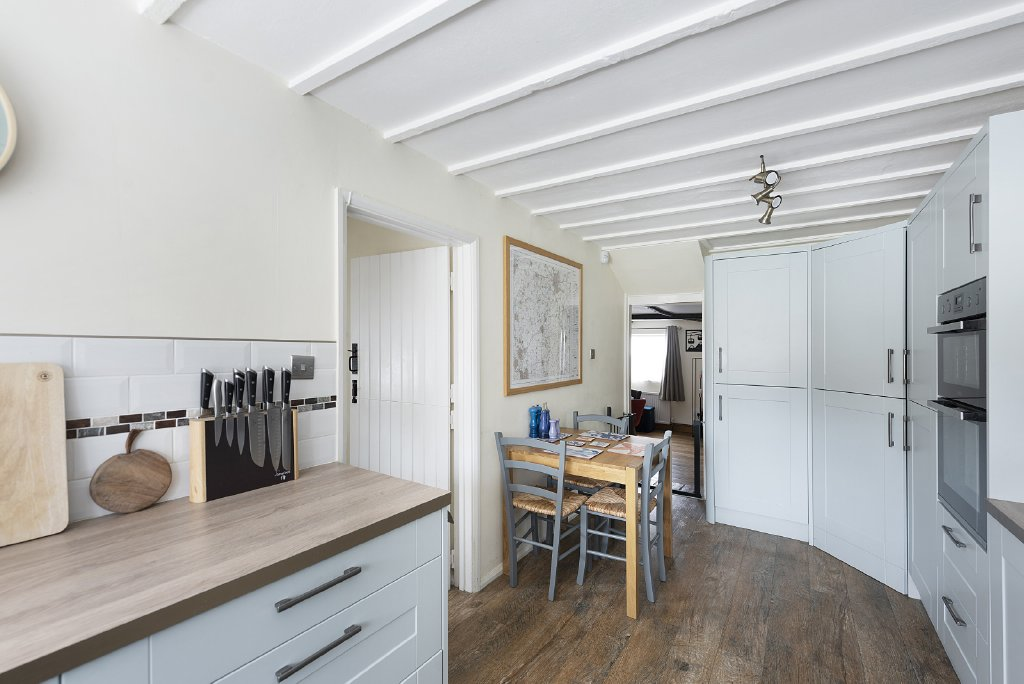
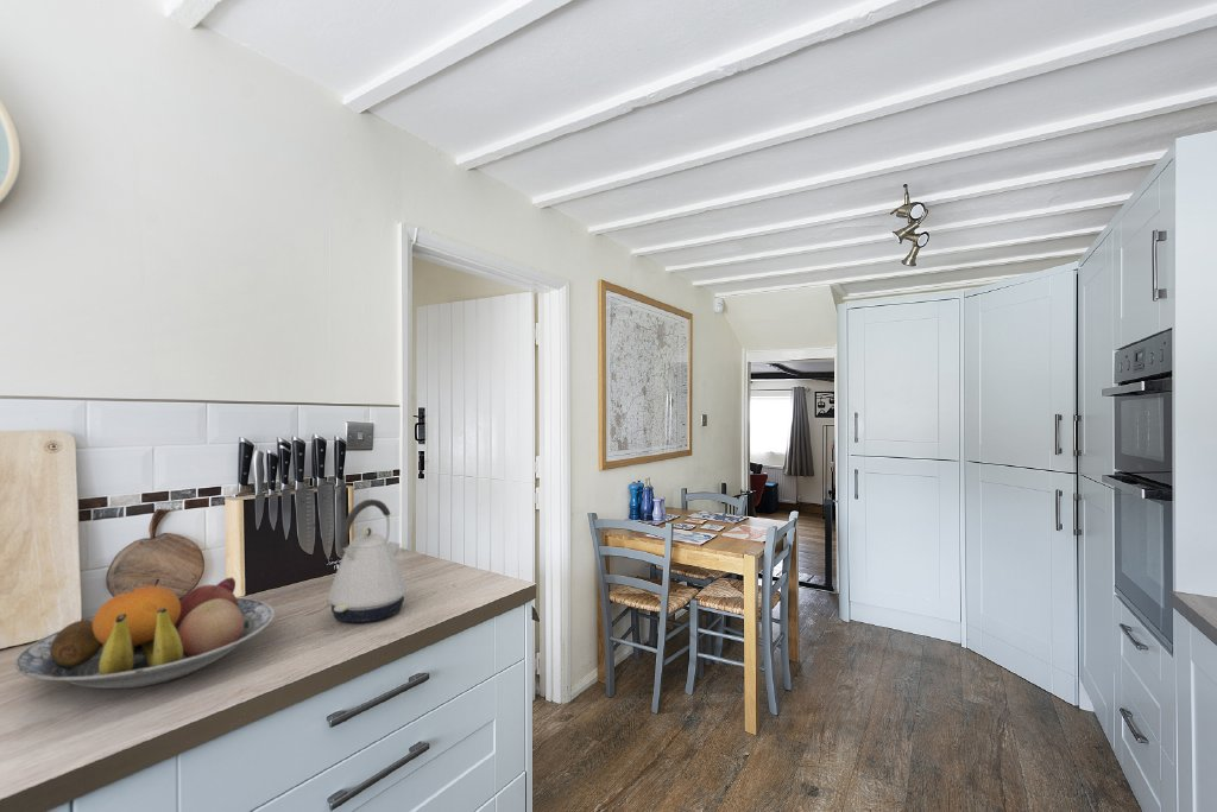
+ fruit bowl [14,577,276,690]
+ kettle [327,499,408,623]
